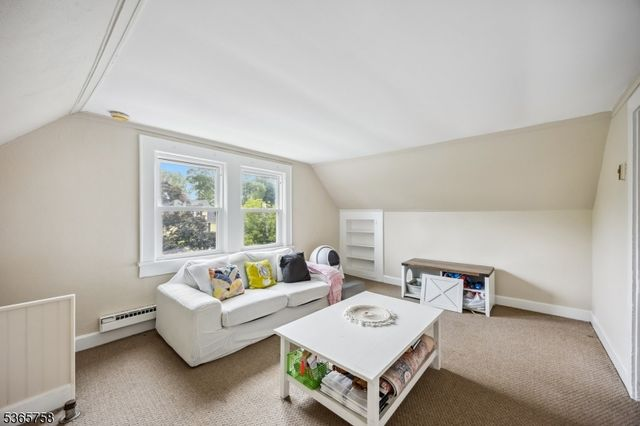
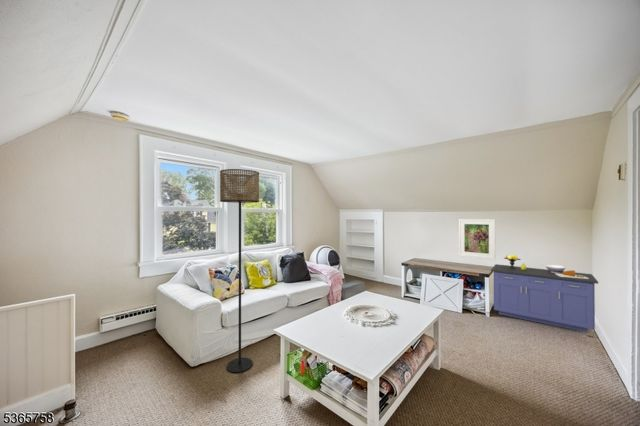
+ storage cabinet [490,254,599,333]
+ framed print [458,218,496,261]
+ floor lamp [219,168,260,374]
